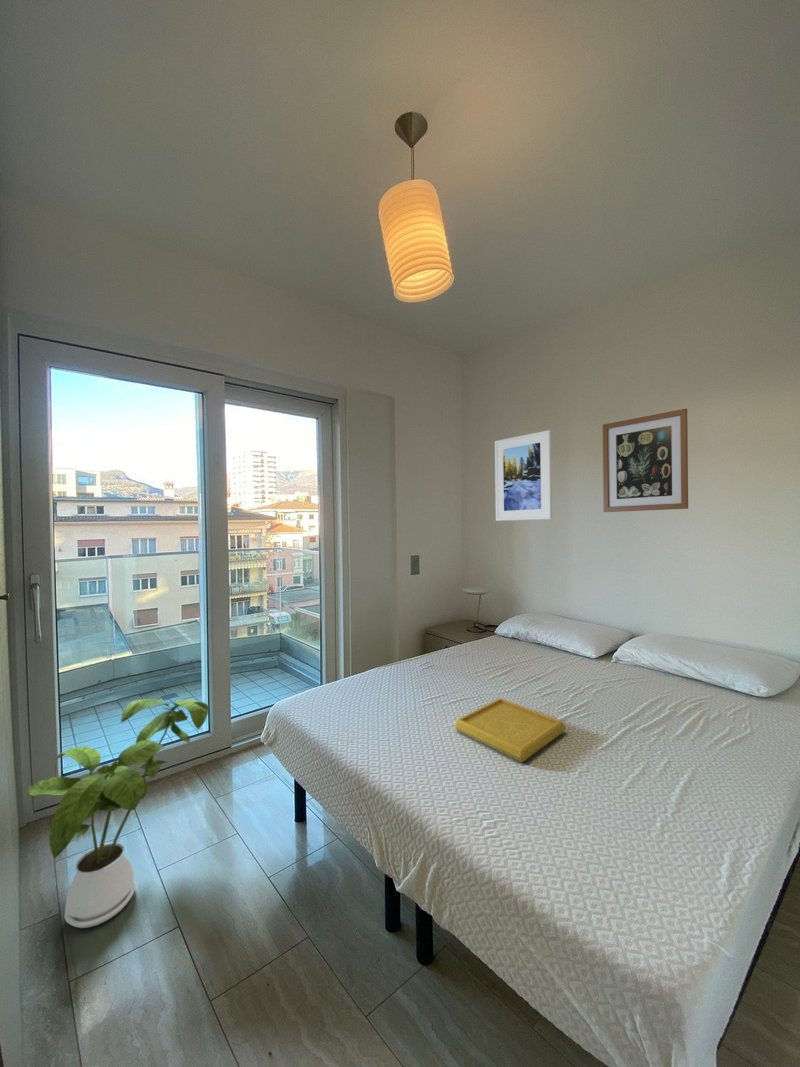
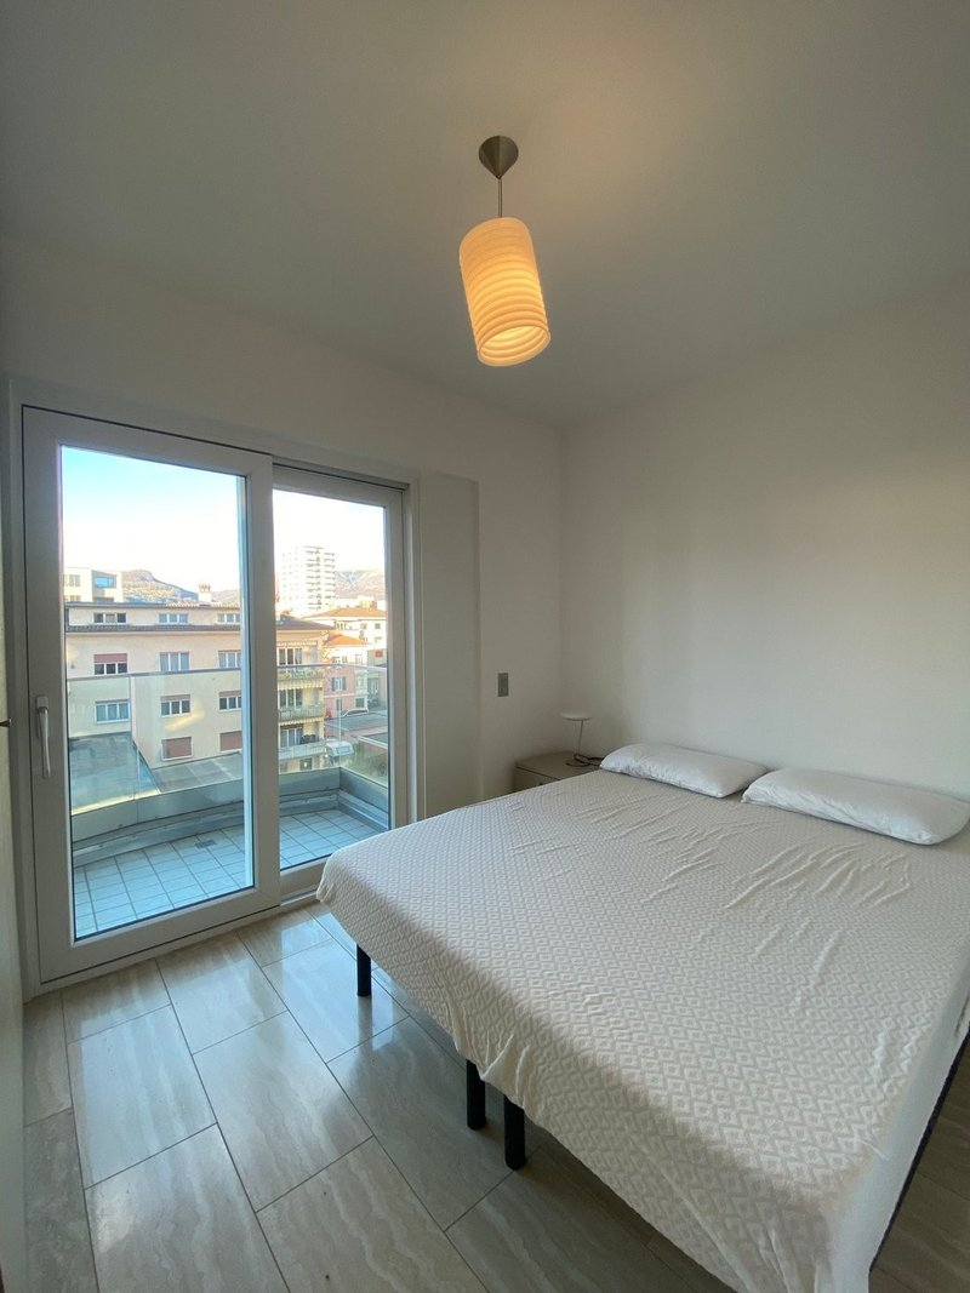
- serving tray [453,697,567,763]
- house plant [28,698,210,929]
- wall art [602,408,689,513]
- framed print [494,429,553,522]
